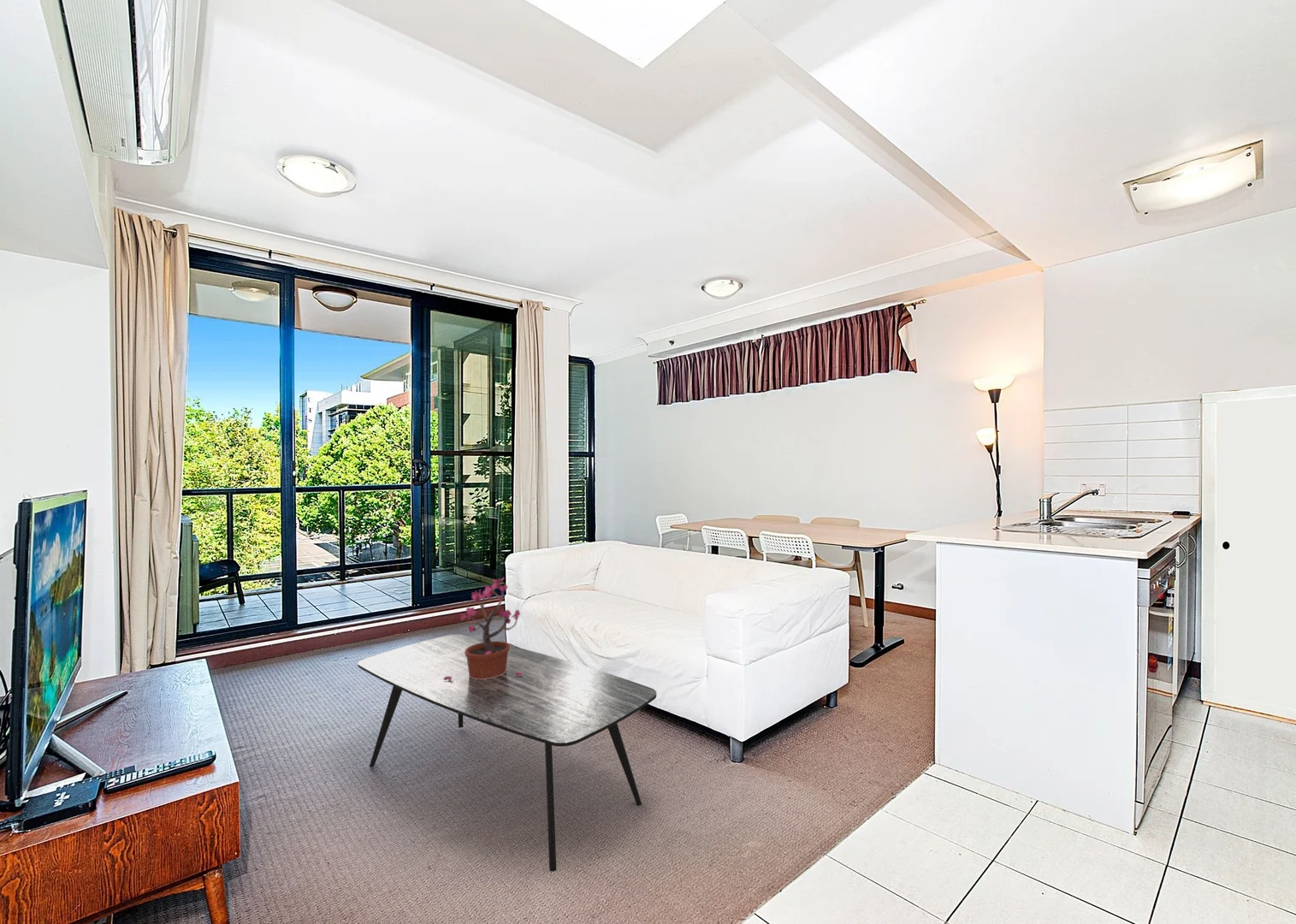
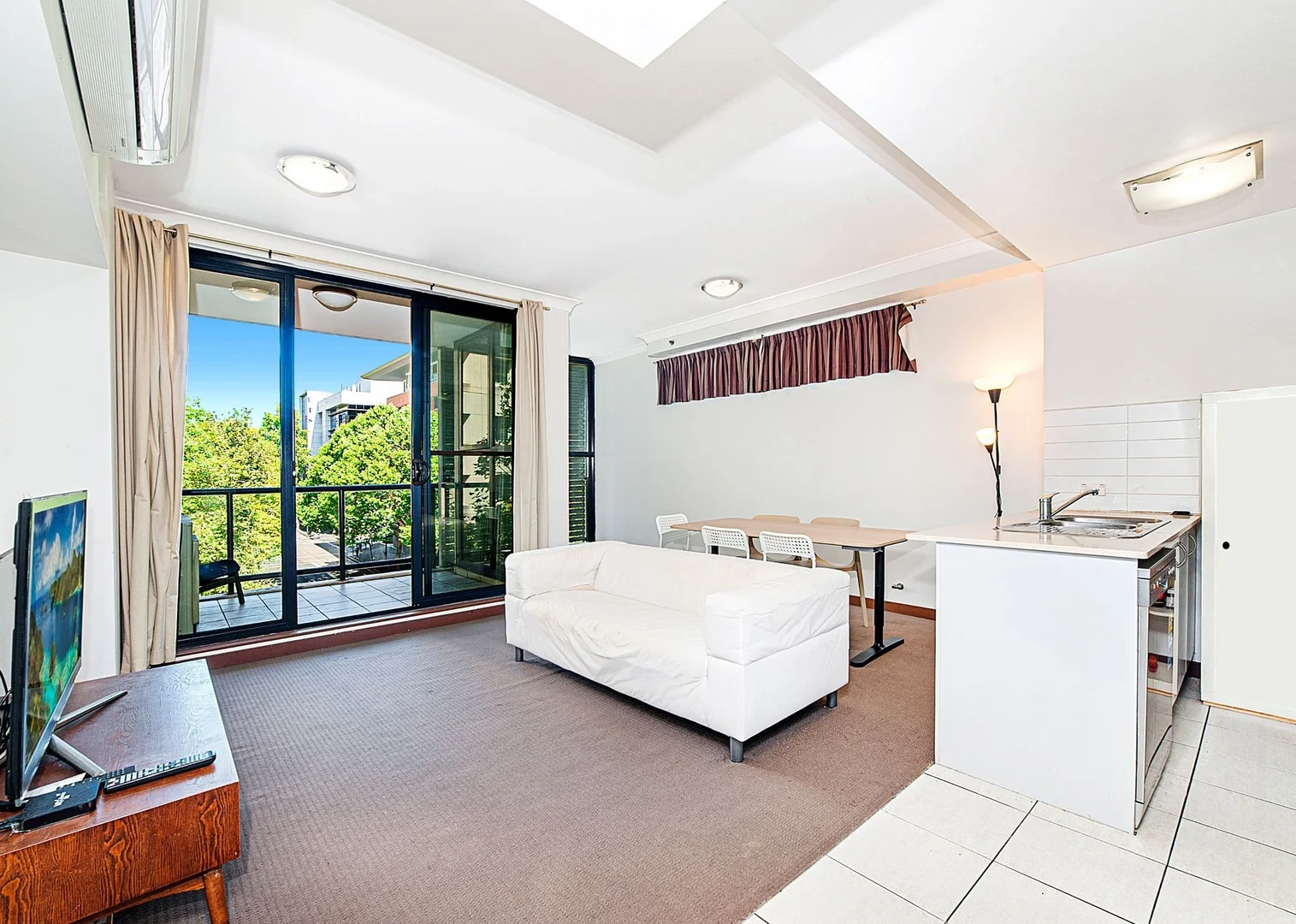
- coffee table [357,634,657,873]
- potted plant [443,577,522,680]
